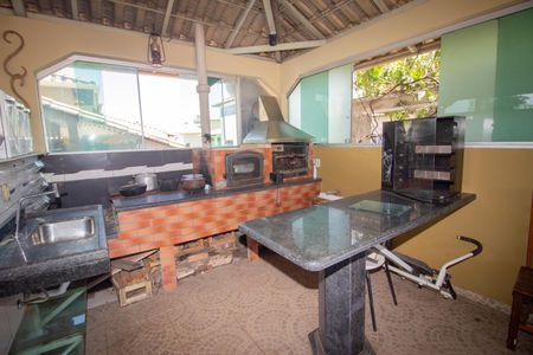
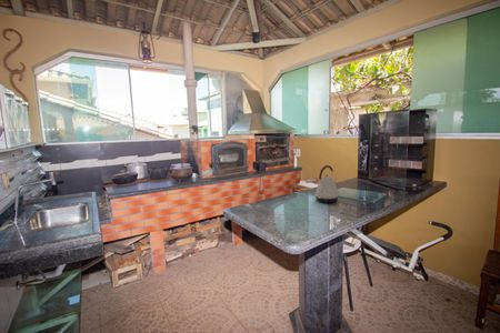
+ kettle [313,164,340,204]
